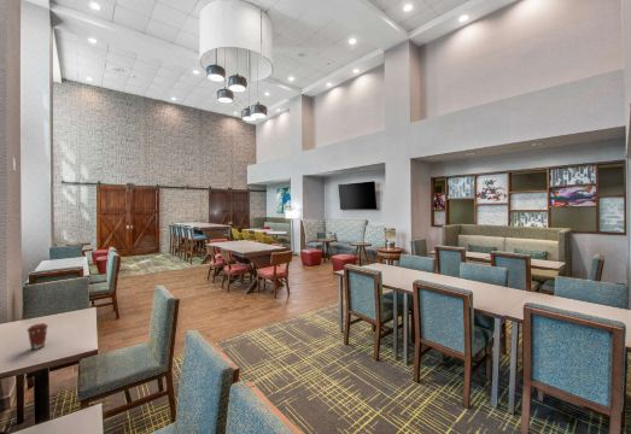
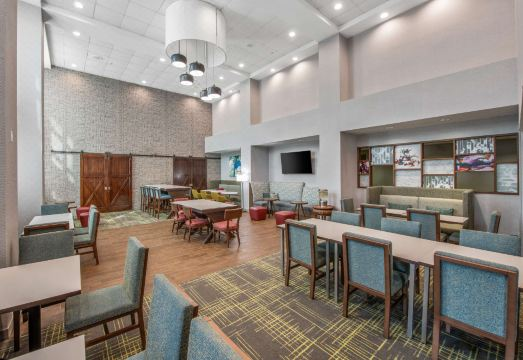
- coffee cup [25,322,49,351]
